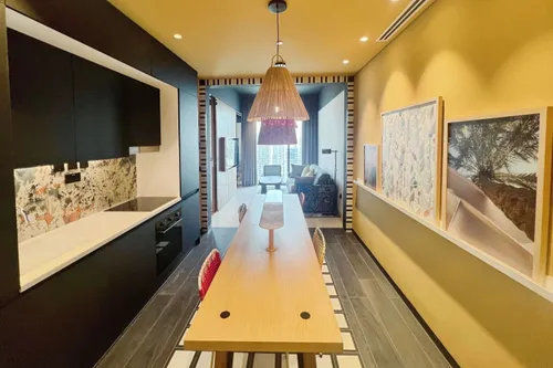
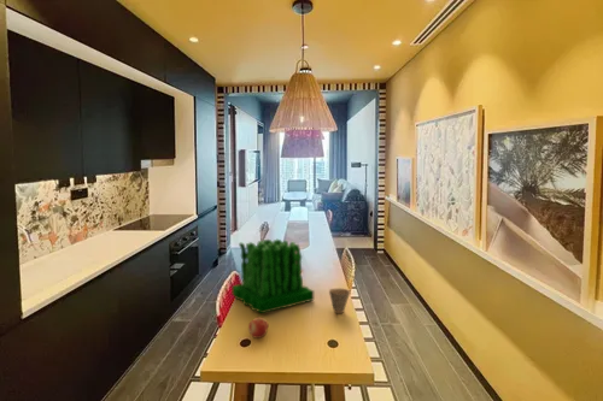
+ plant [230,237,315,314]
+ fruit [247,316,269,340]
+ cup [328,287,351,314]
